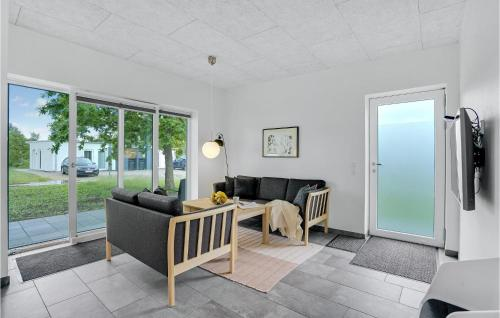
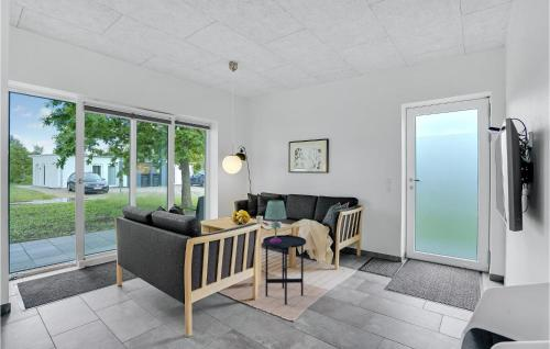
+ side table [262,234,307,306]
+ table lamp [264,200,287,243]
